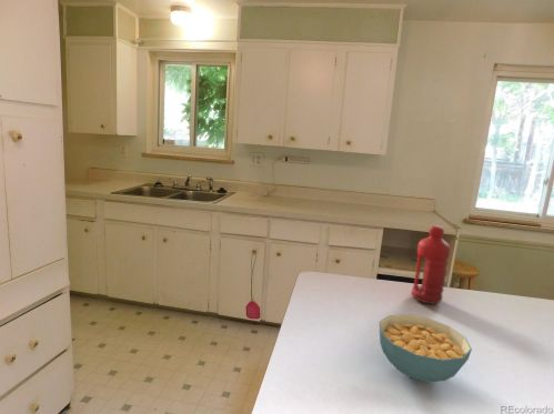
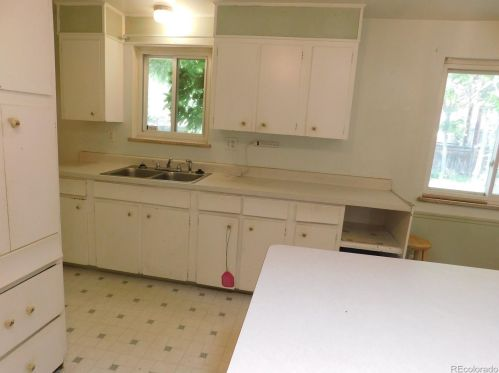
- water bottle [410,224,451,305]
- cereal bowl [379,313,473,383]
